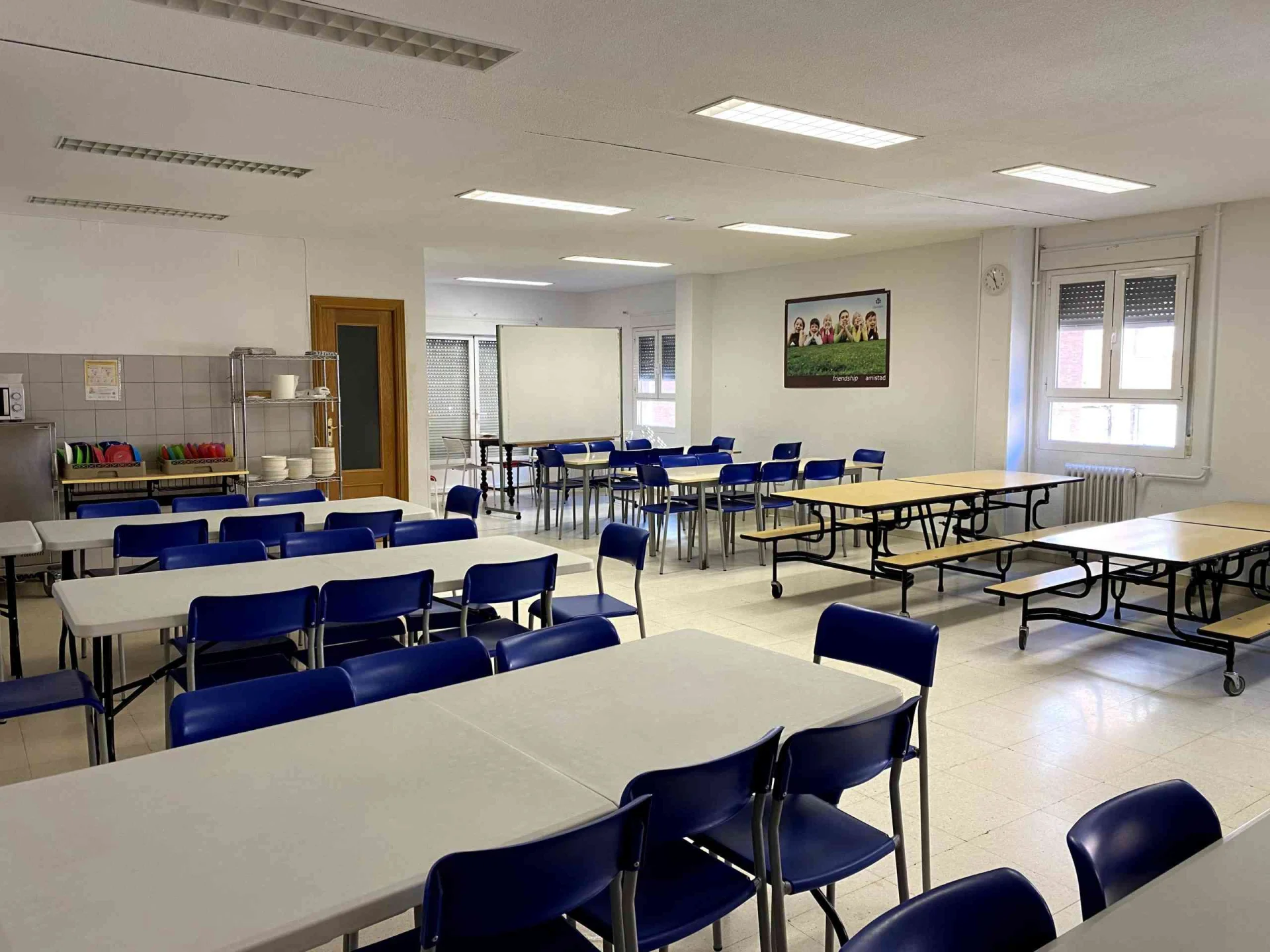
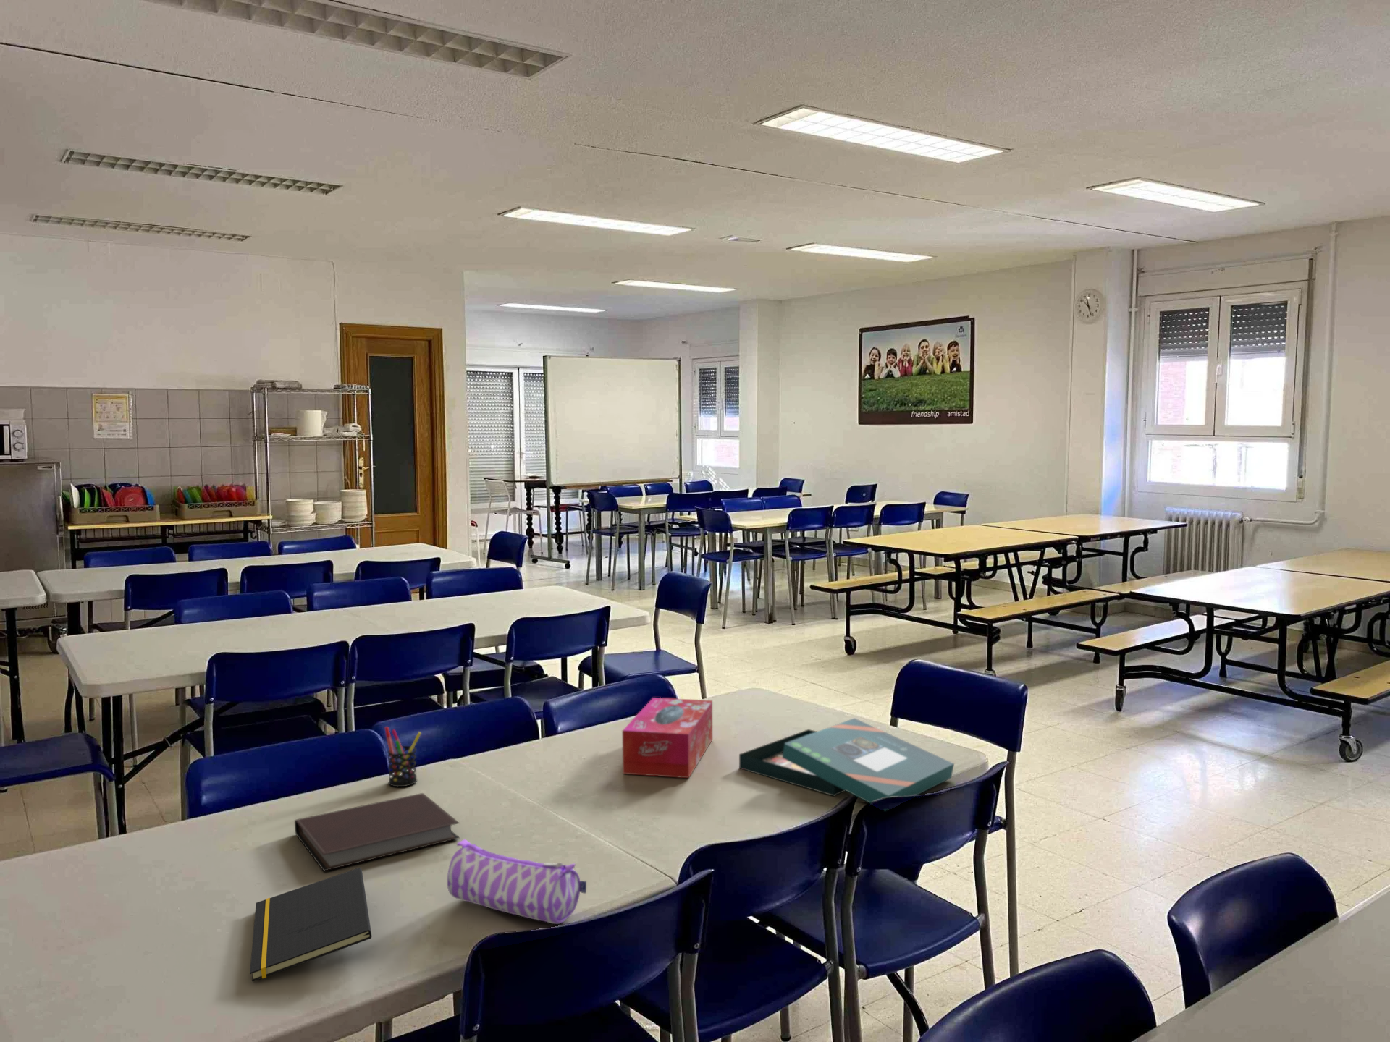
+ notebook [294,792,461,872]
+ tissue box [622,697,714,778]
+ board game [739,717,954,812]
+ notepad [250,867,373,982]
+ pencil case [447,838,587,925]
+ pen holder [382,726,422,787]
